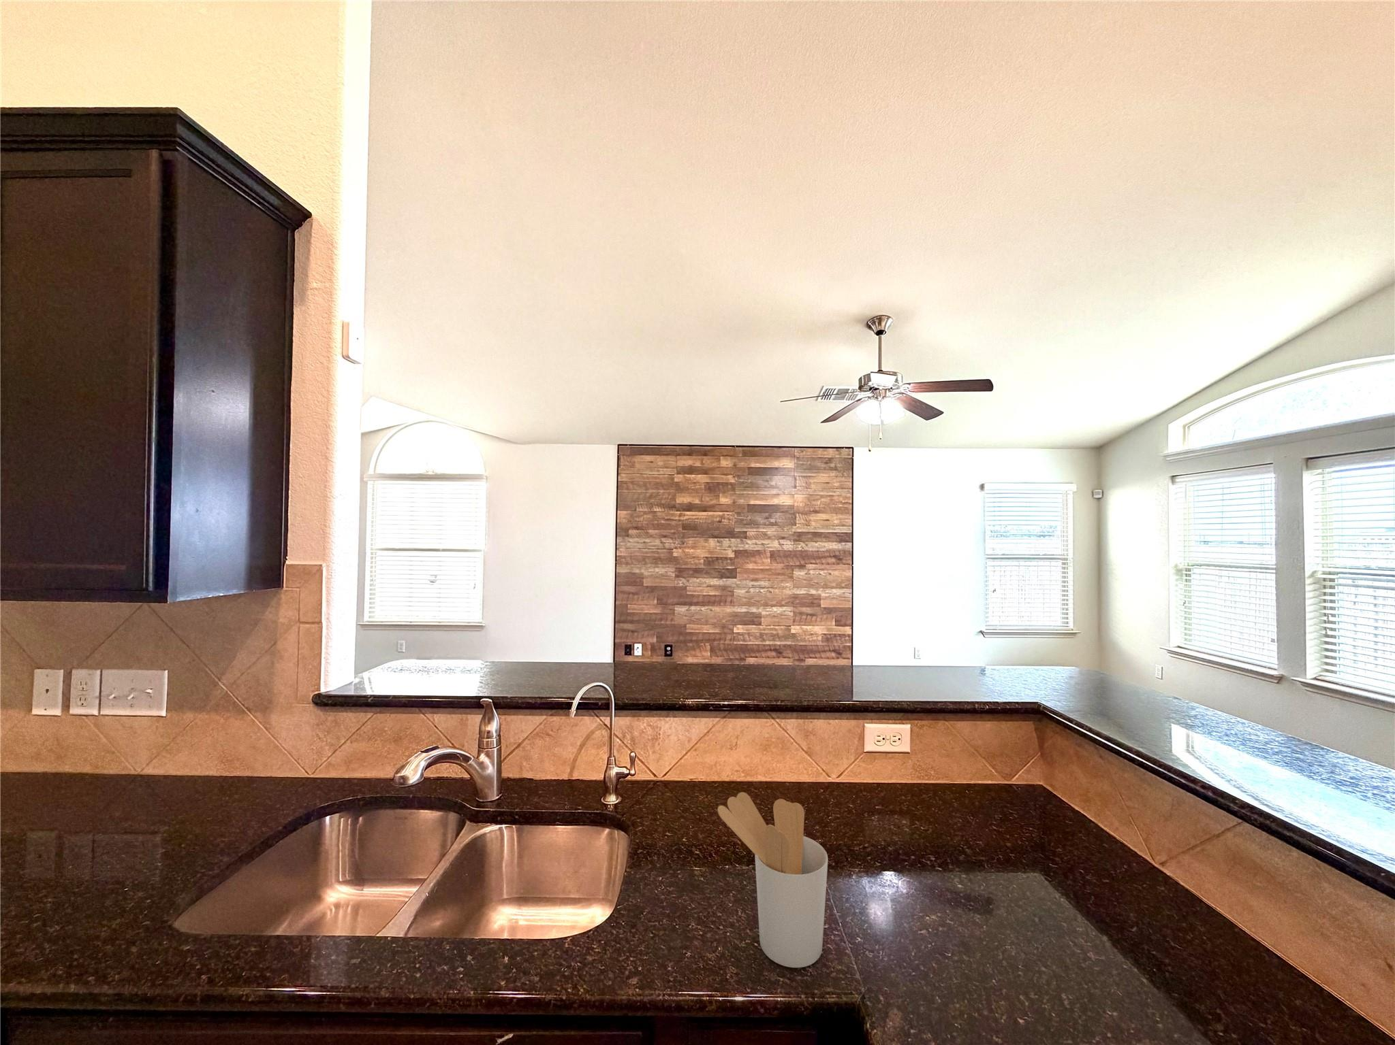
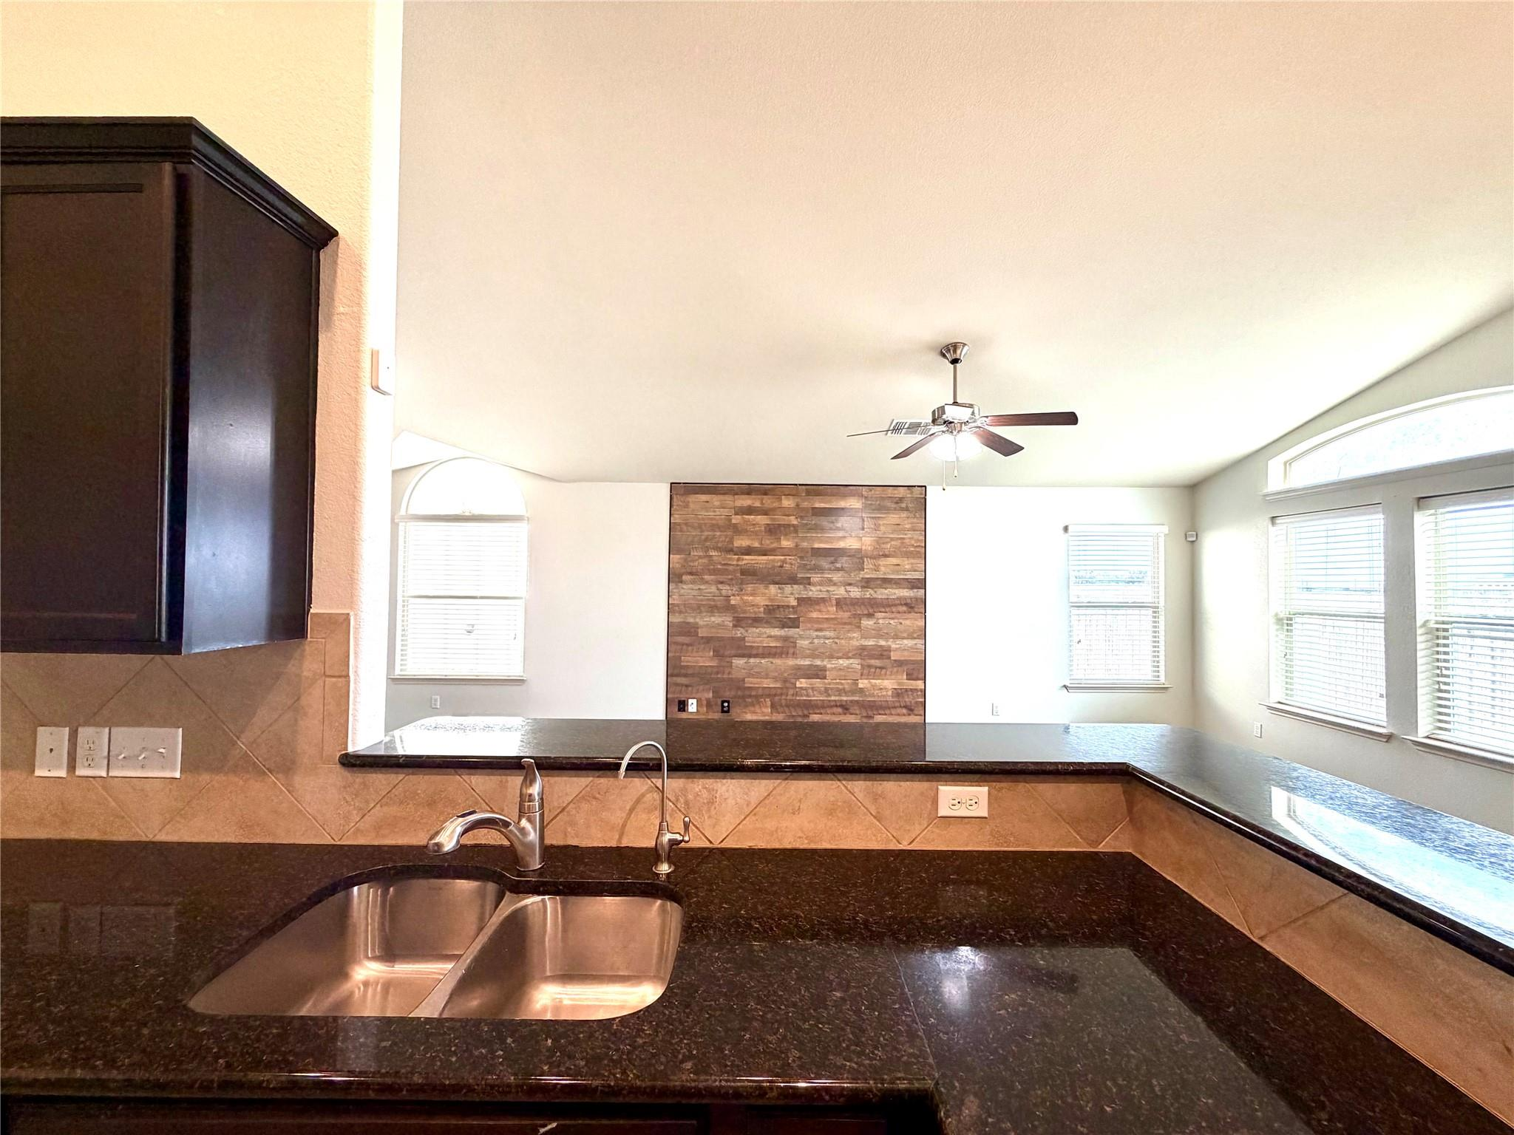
- utensil holder [717,791,828,968]
